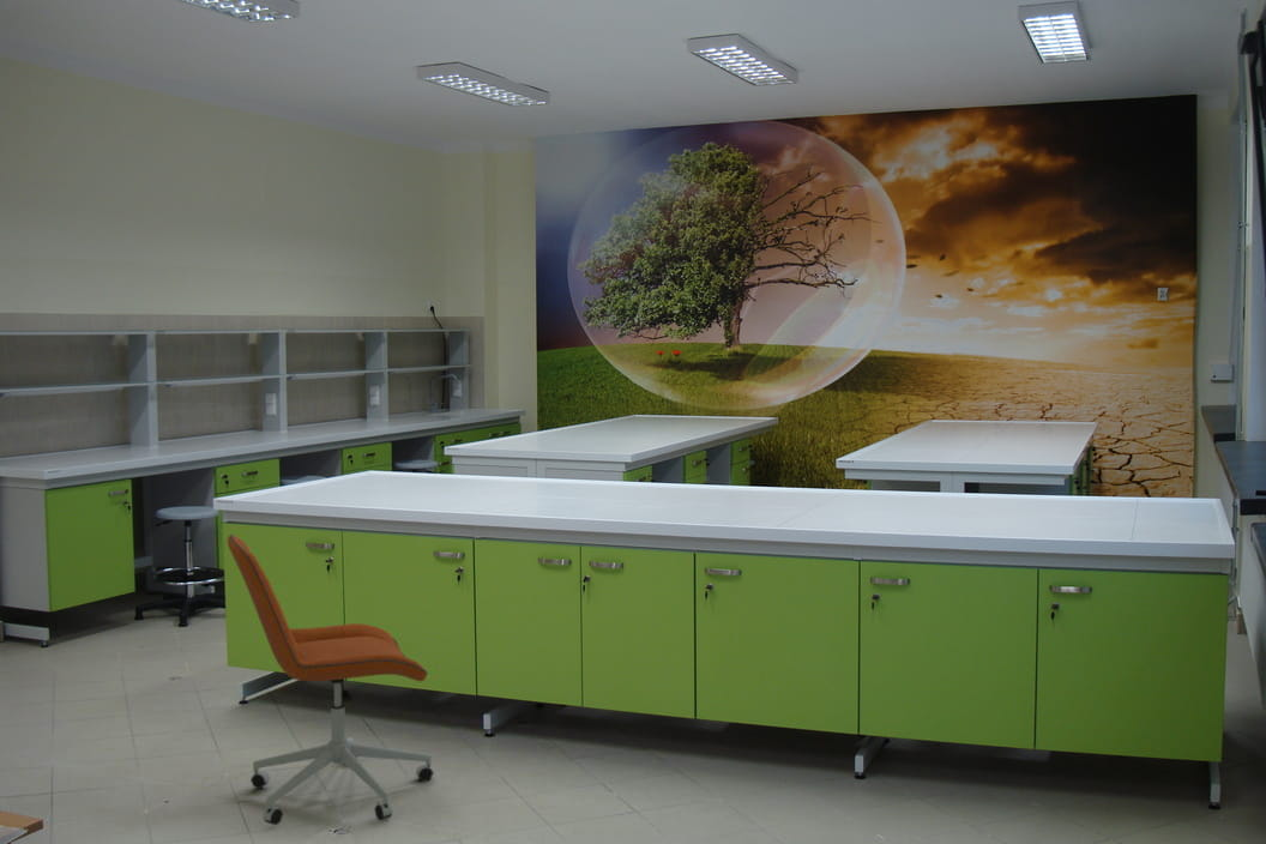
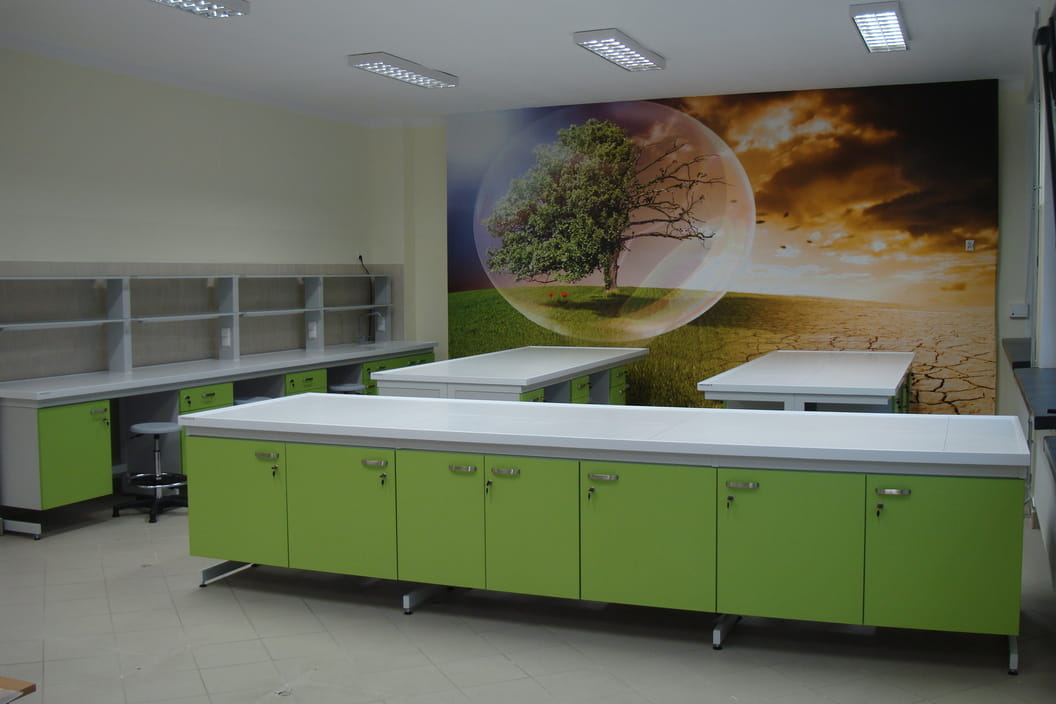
- office chair [227,533,435,826]
